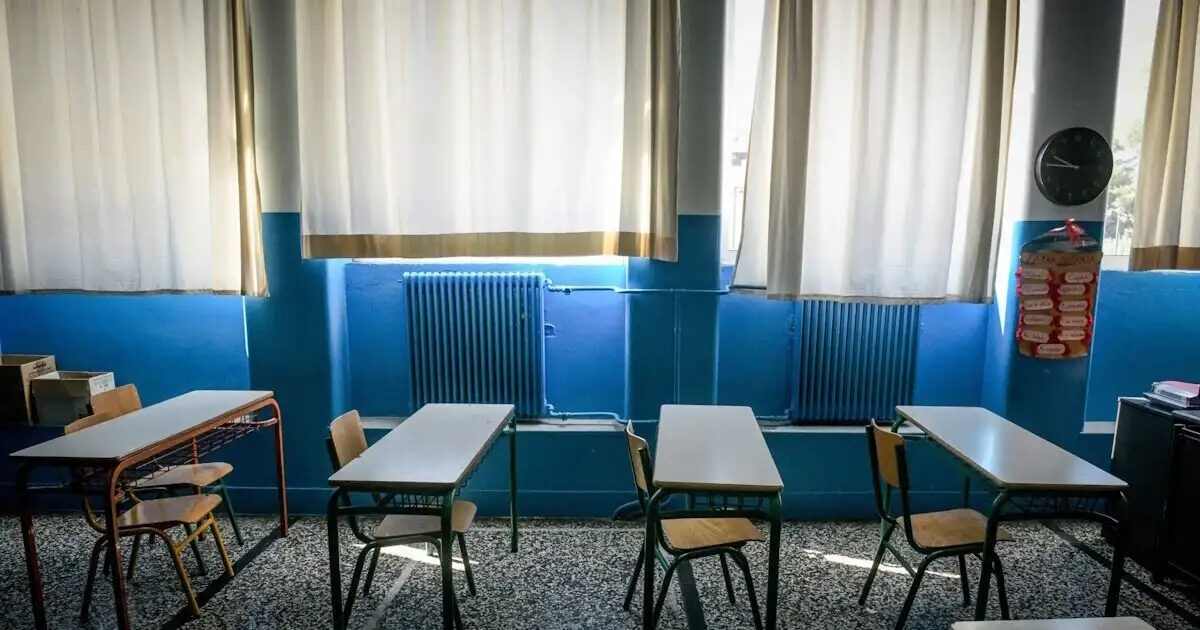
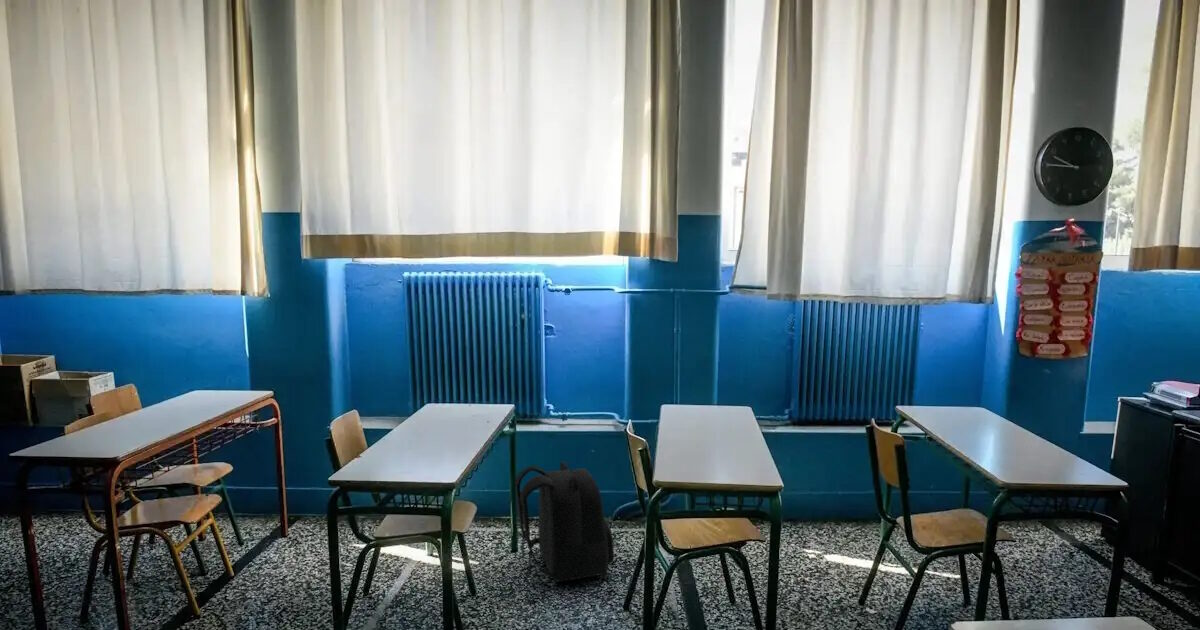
+ backpack [514,460,615,583]
